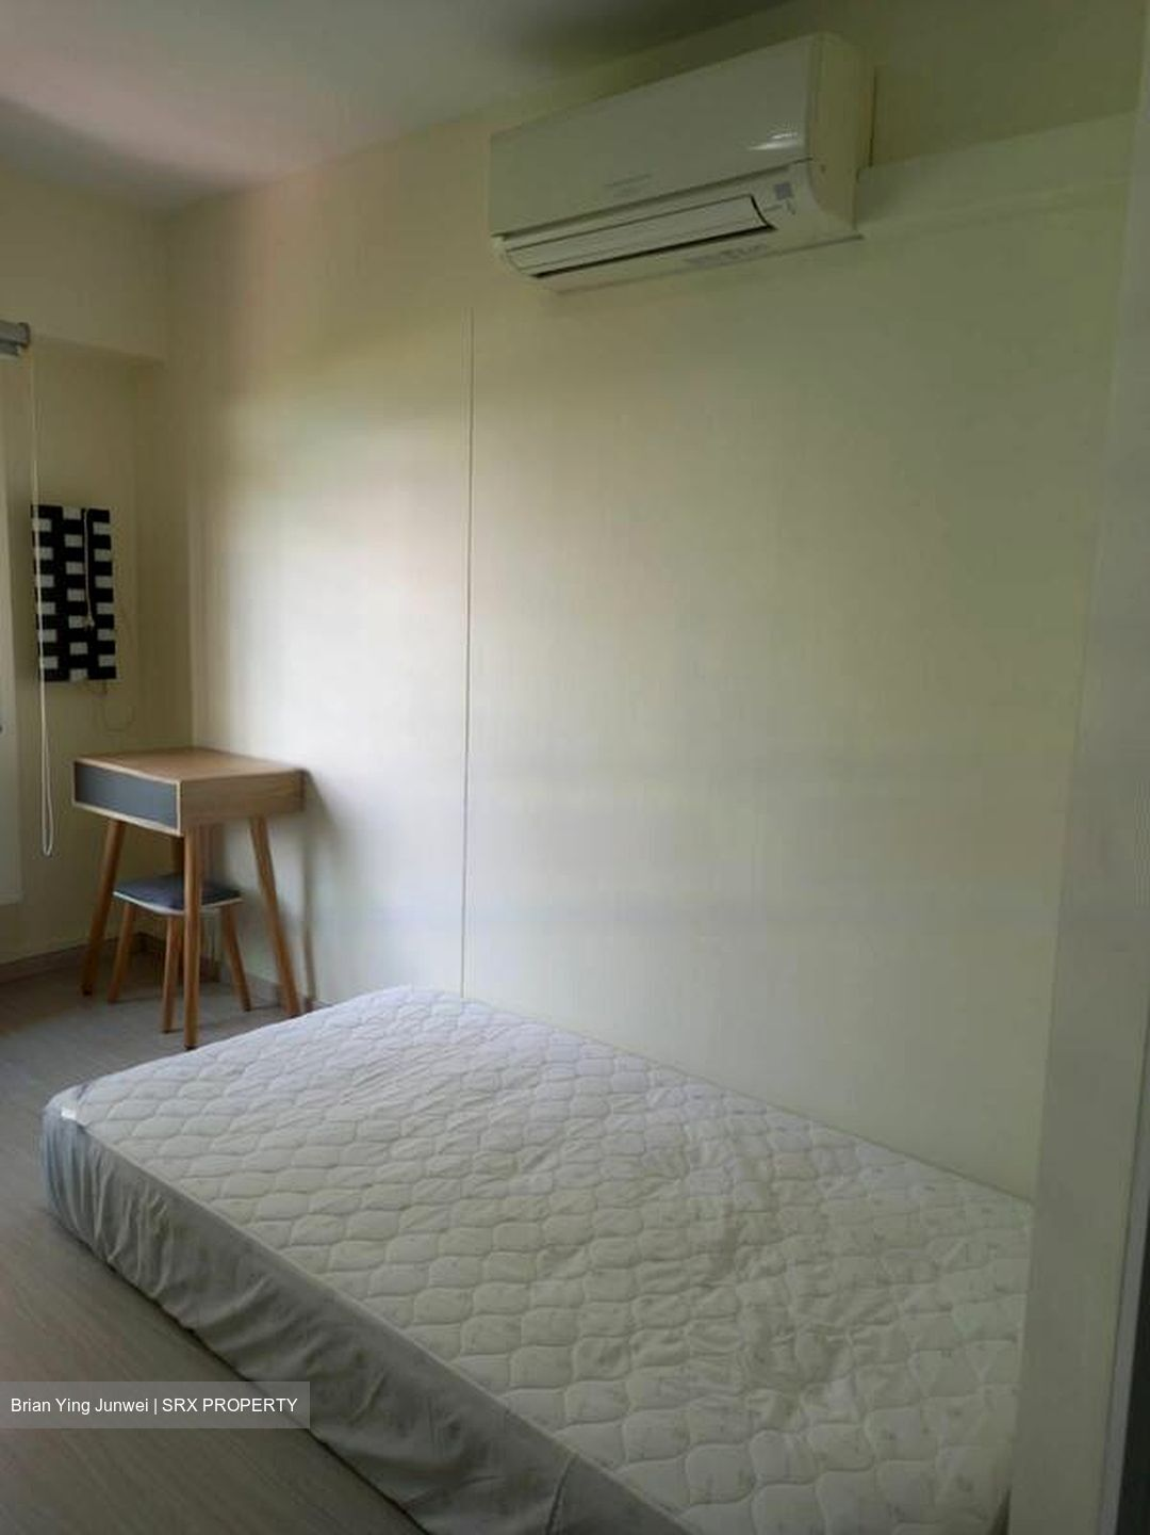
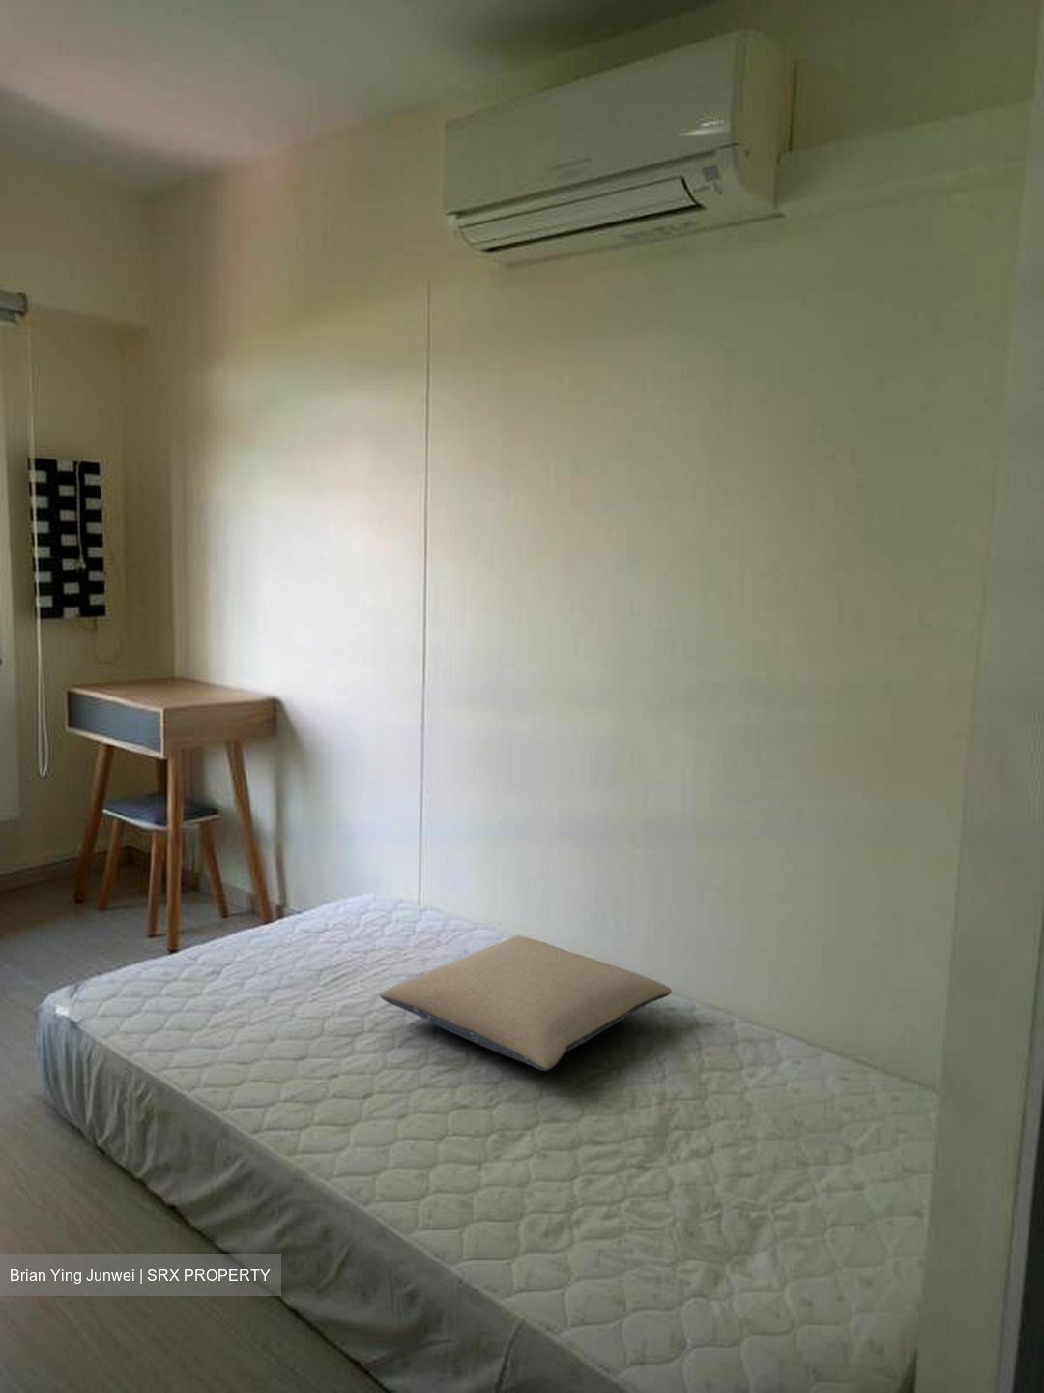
+ pillow [379,935,673,1072]
